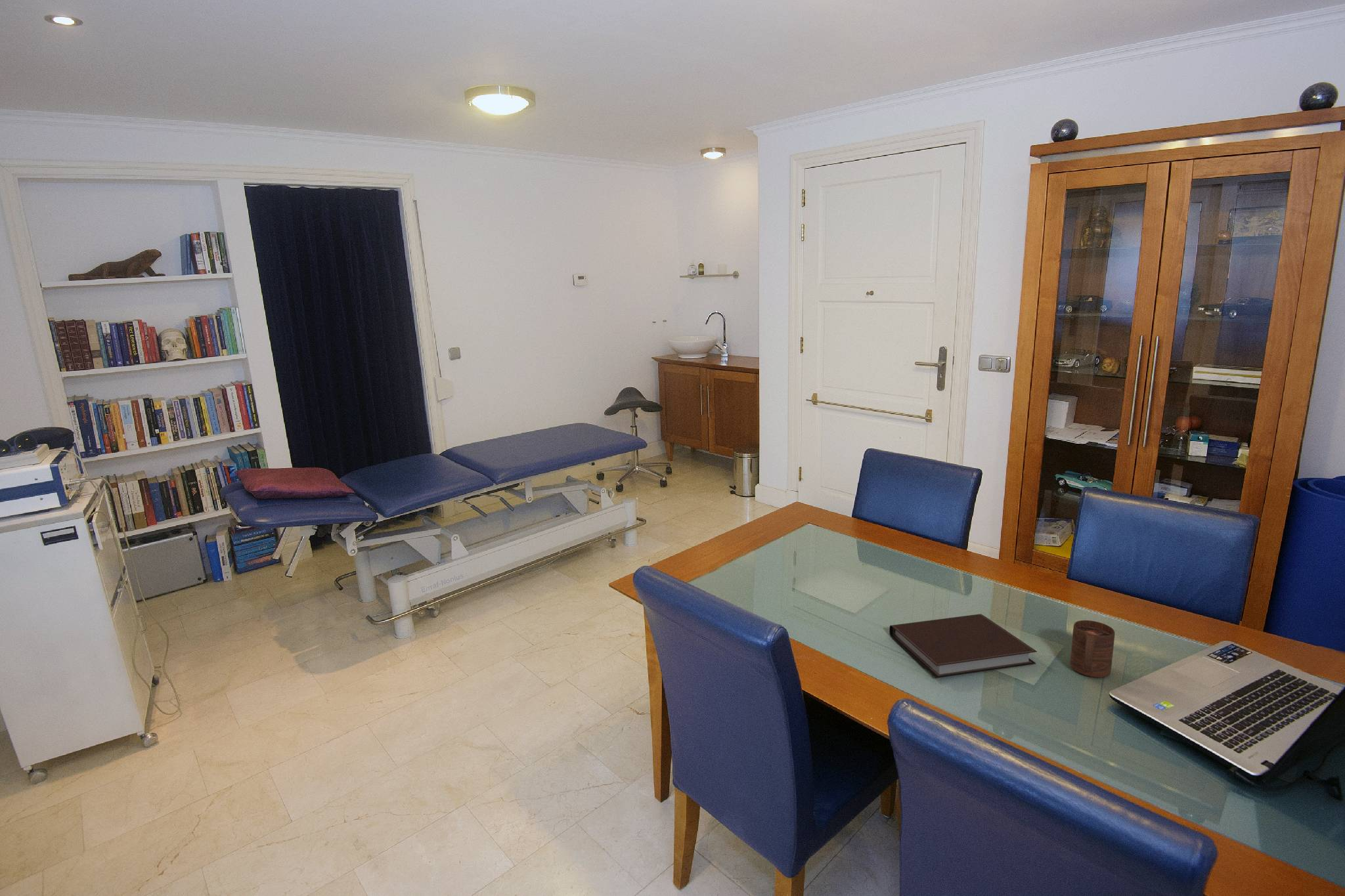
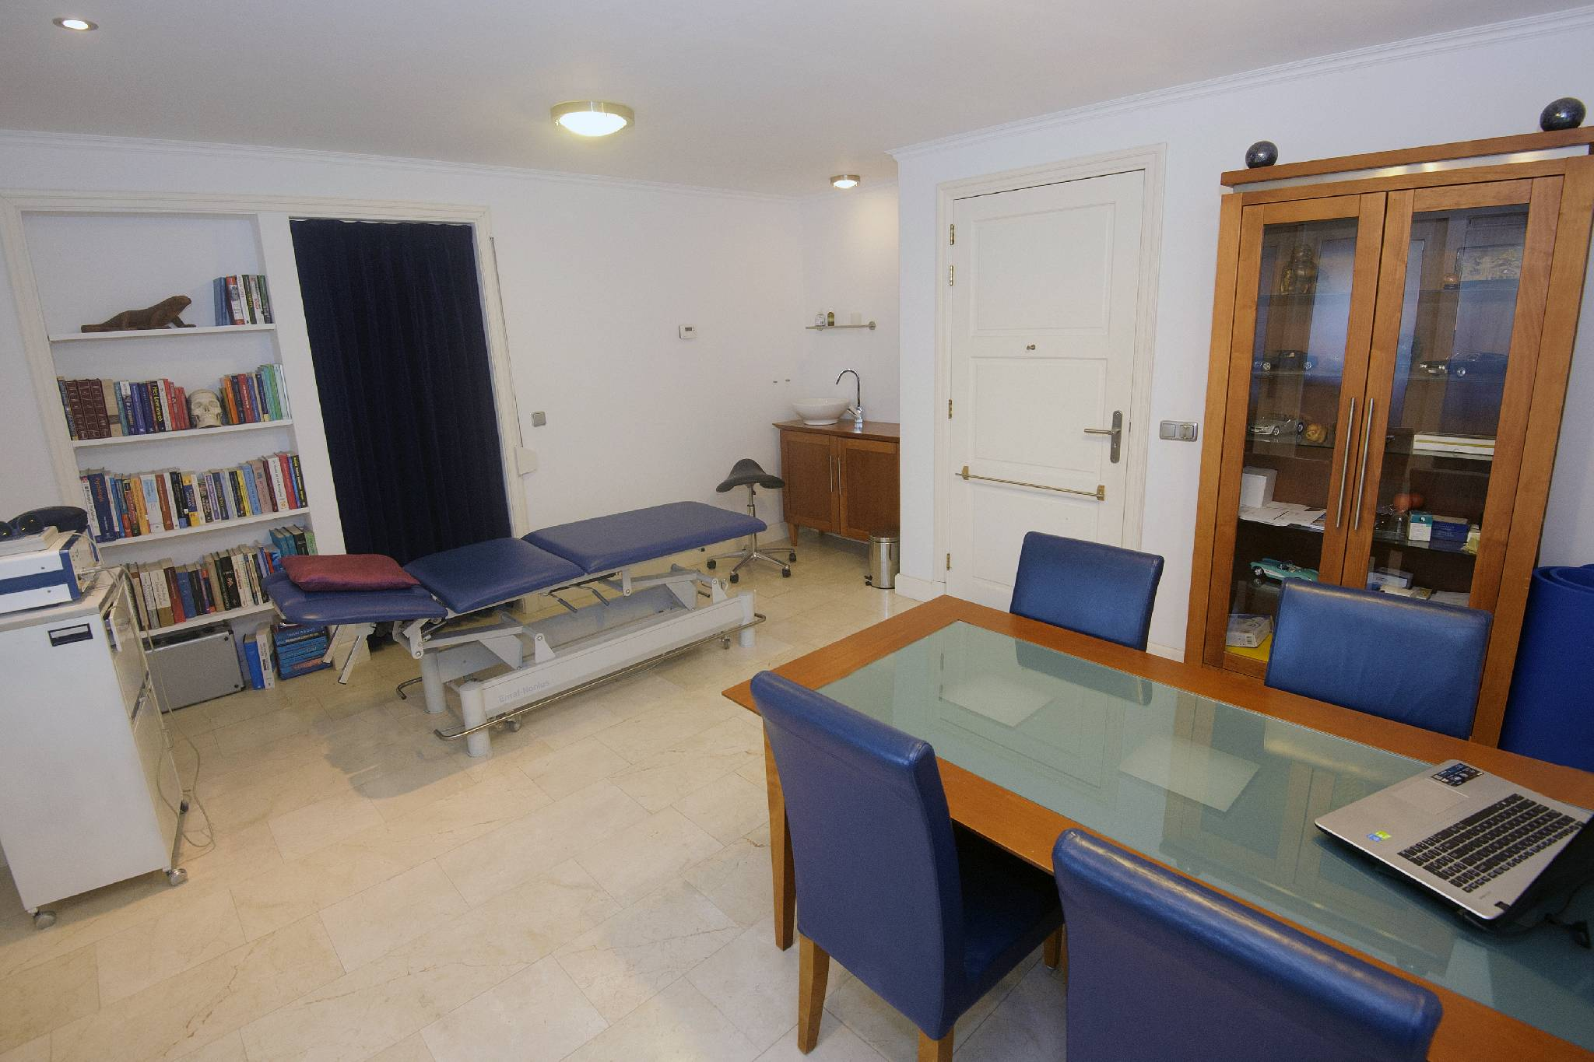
- cup [1070,620,1115,678]
- notebook [889,613,1038,679]
